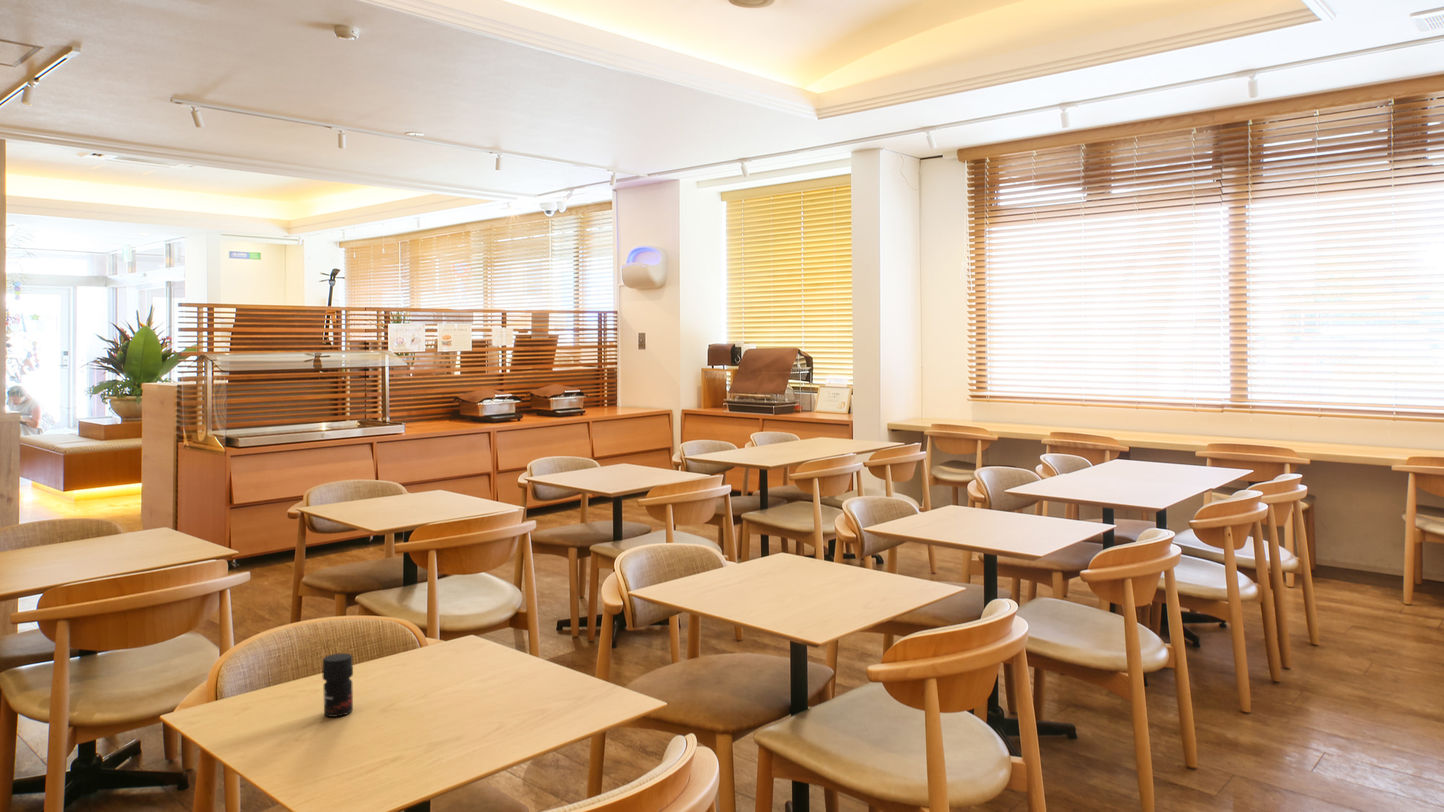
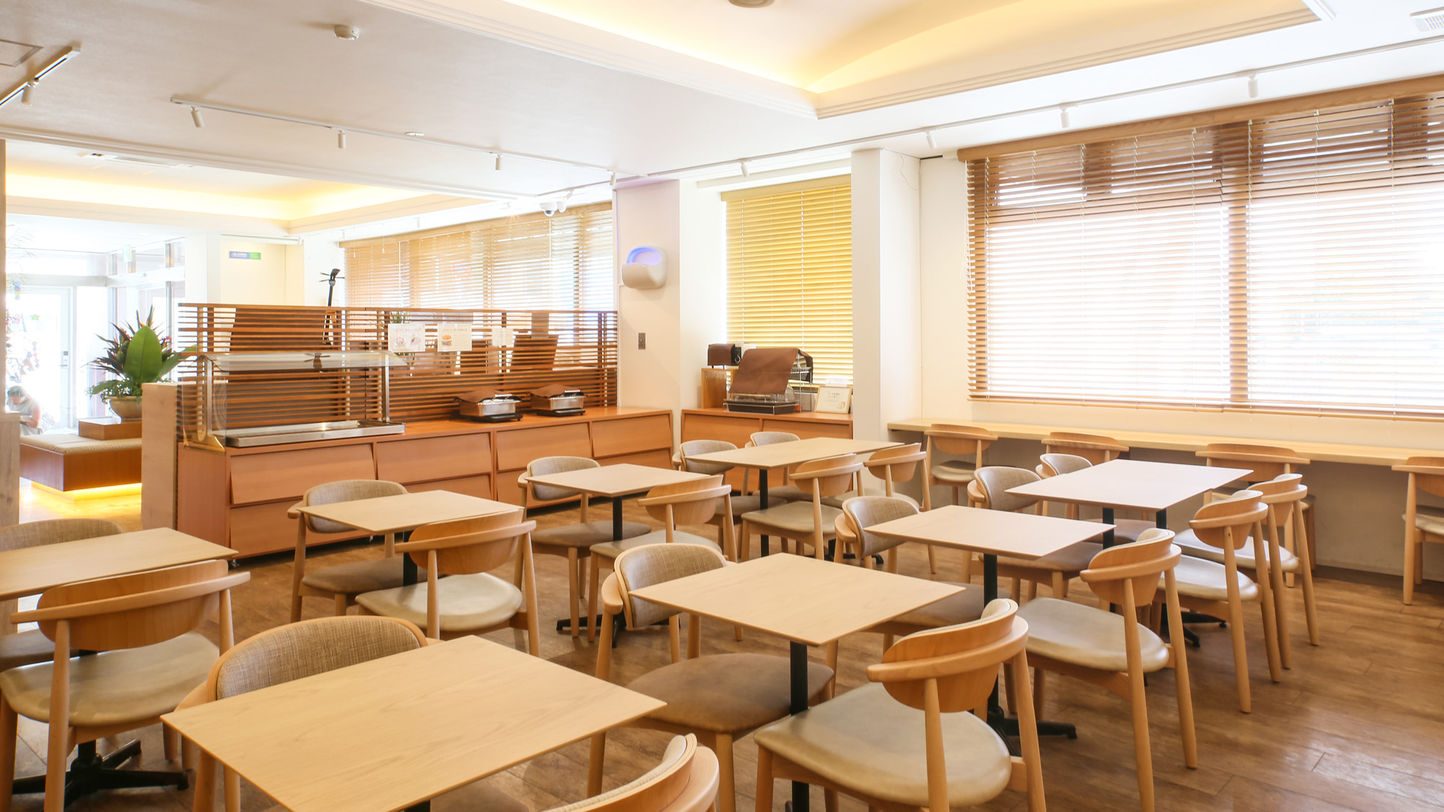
- jar [321,652,354,718]
